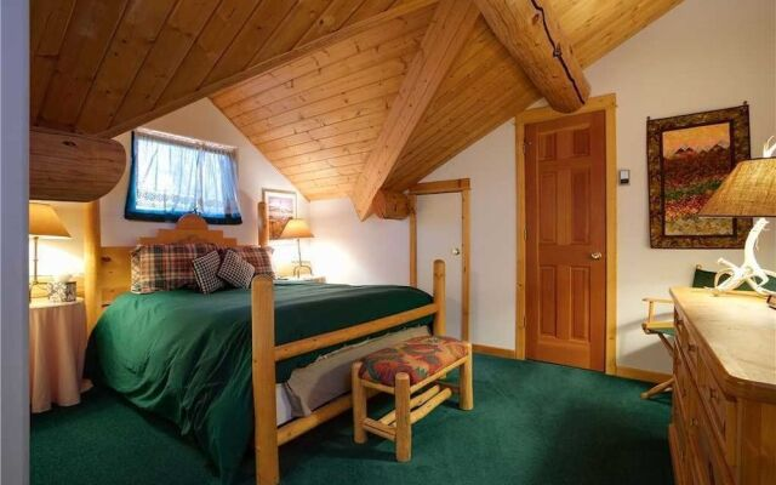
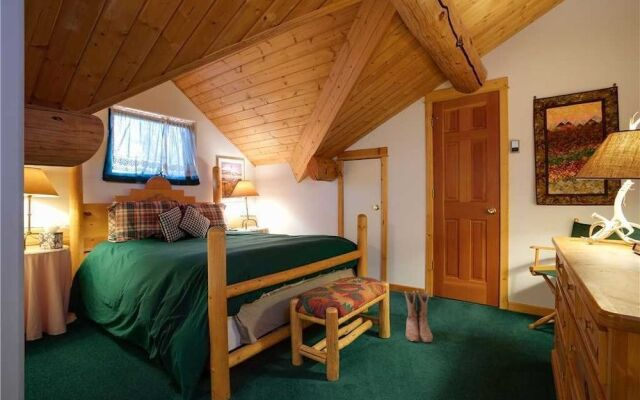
+ boots [403,289,434,343]
